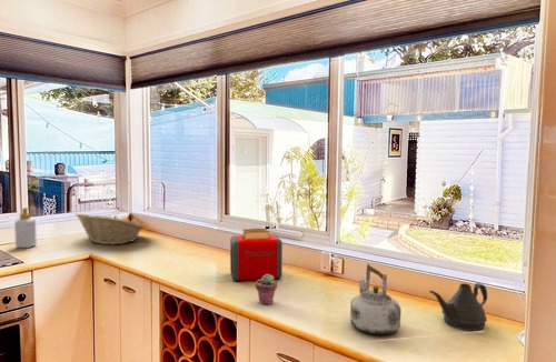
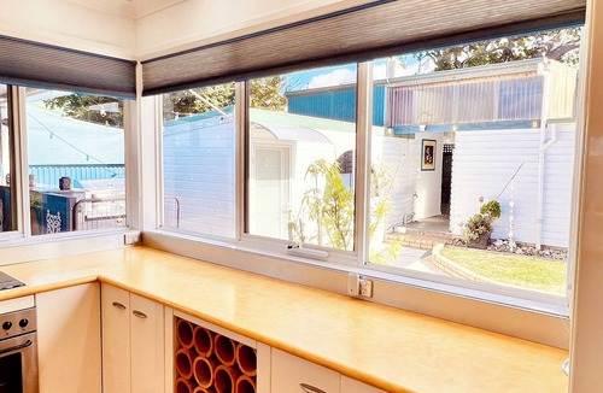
- toaster [229,228,284,282]
- potted succulent [255,274,278,305]
- kettle [349,263,401,335]
- fruit basket [75,211,146,245]
- soap bottle [13,207,38,249]
- teapot [428,282,488,332]
